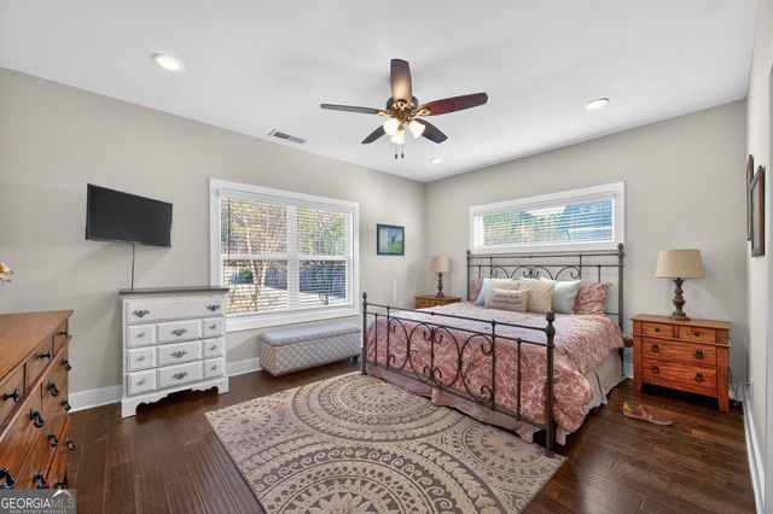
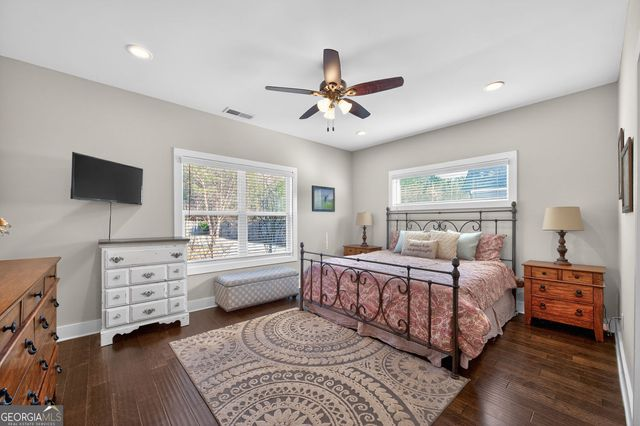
- shoe [622,402,673,426]
